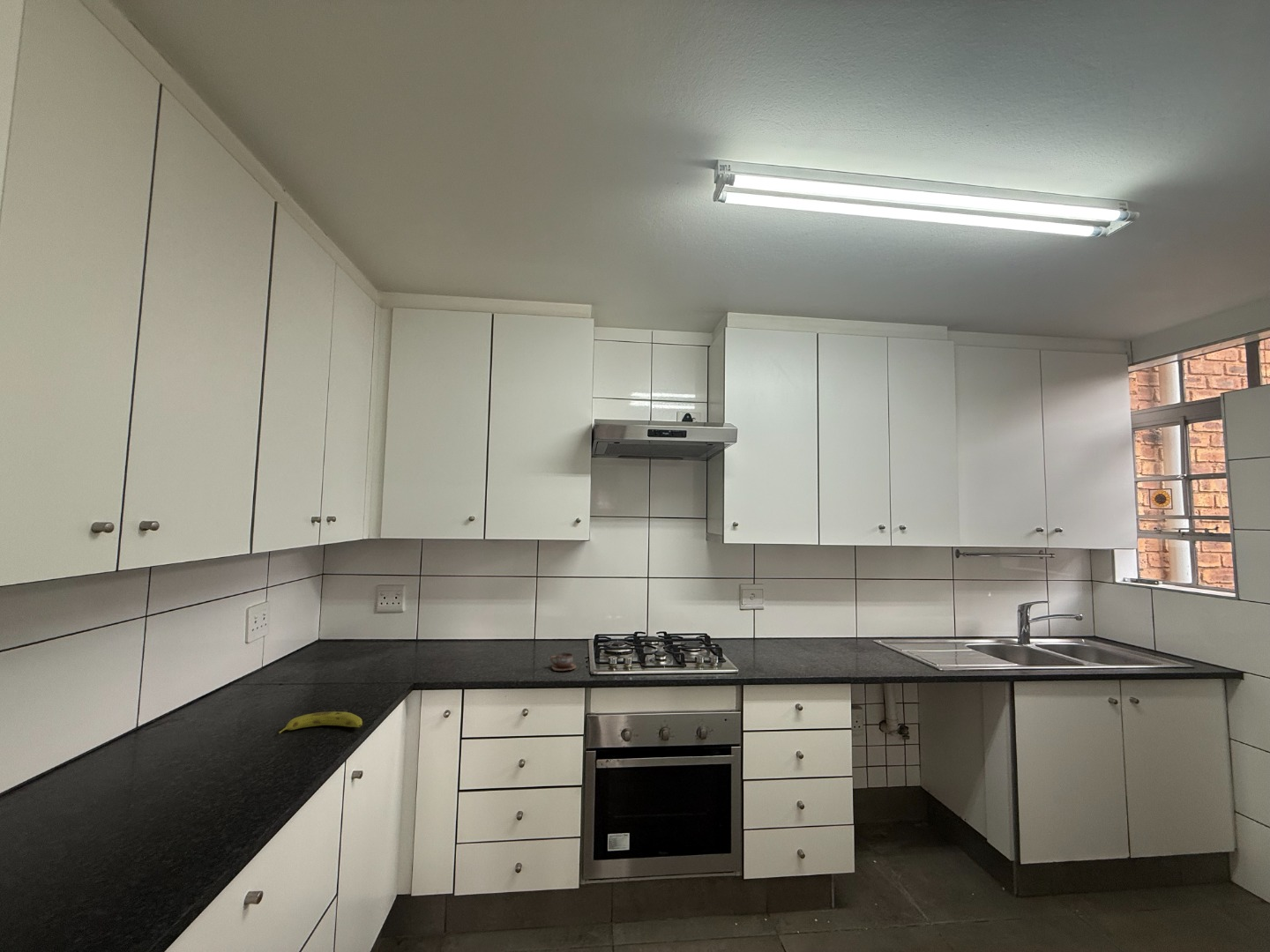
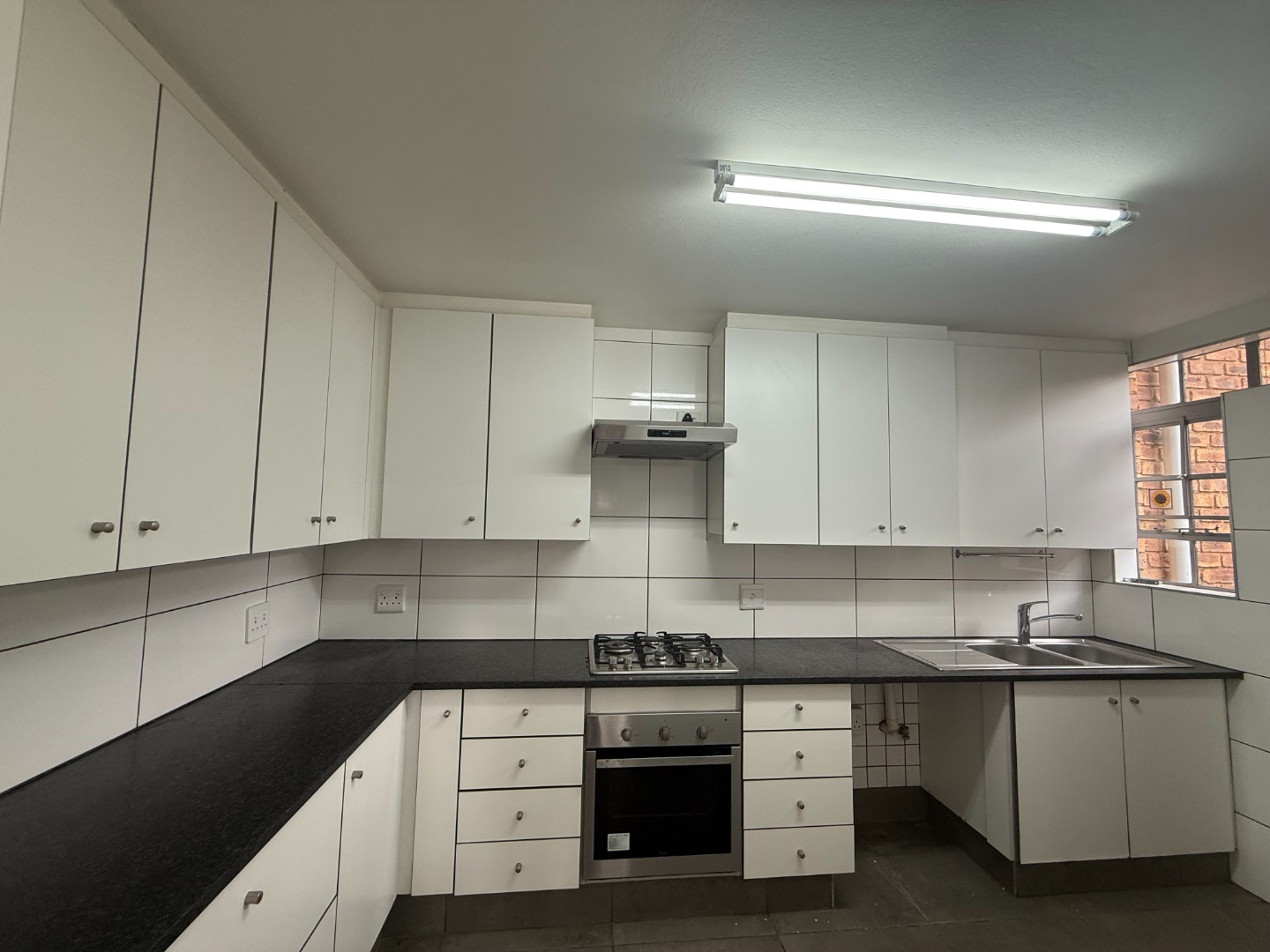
- cup [549,652,577,672]
- fruit [278,710,363,735]
